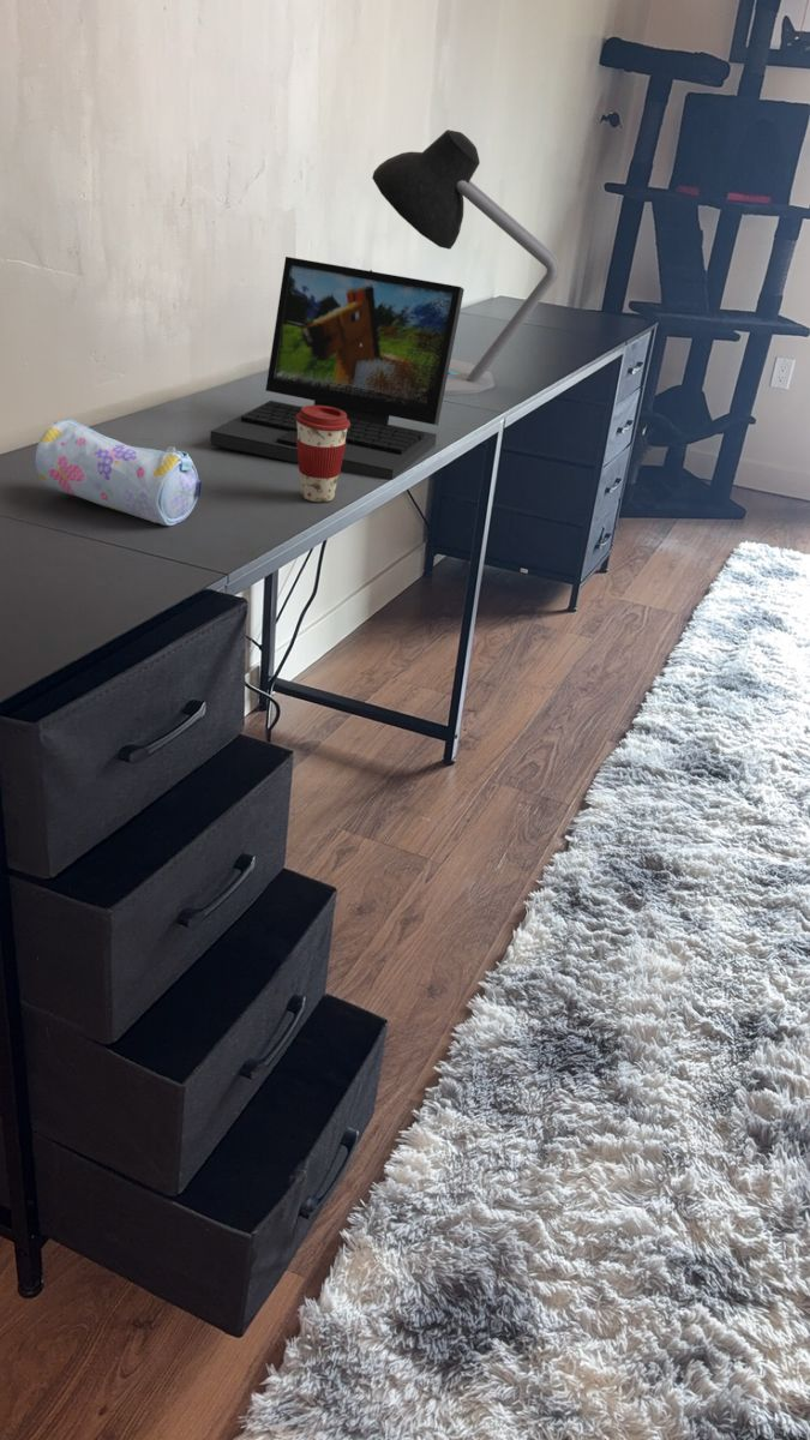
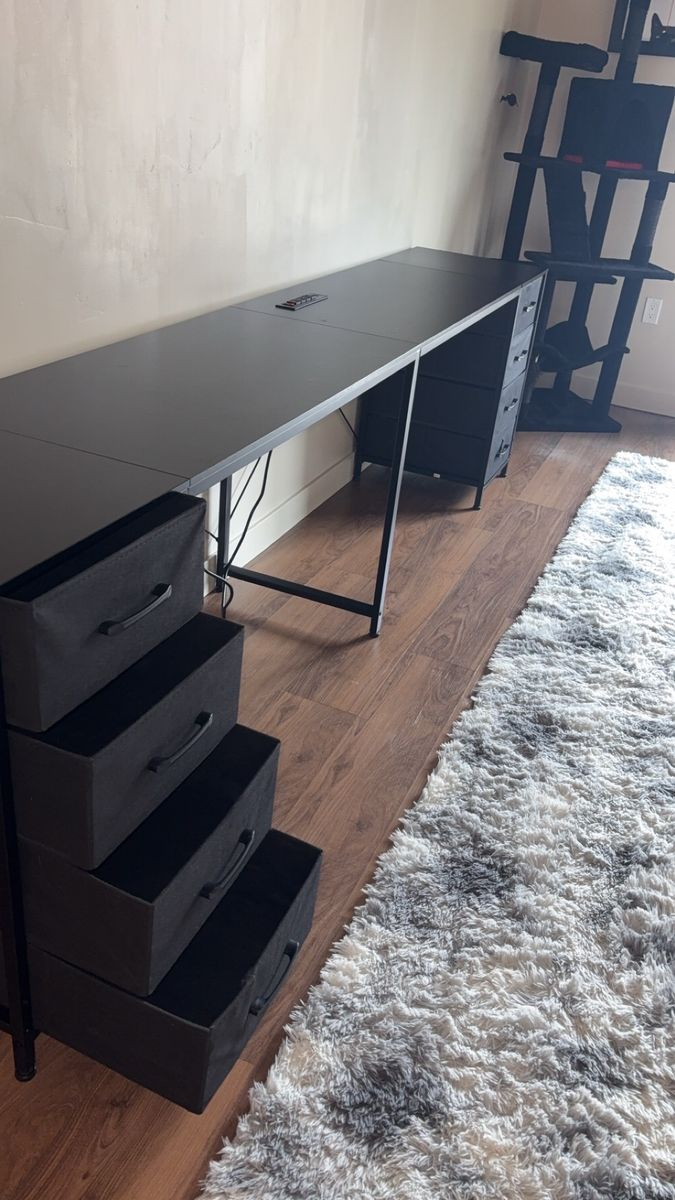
- coffee cup [295,404,350,503]
- desk lamp [371,128,560,396]
- laptop [209,256,466,481]
- pencil case [35,418,203,527]
